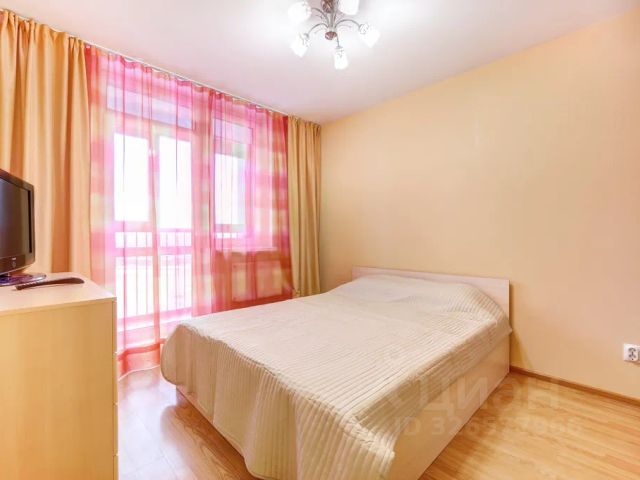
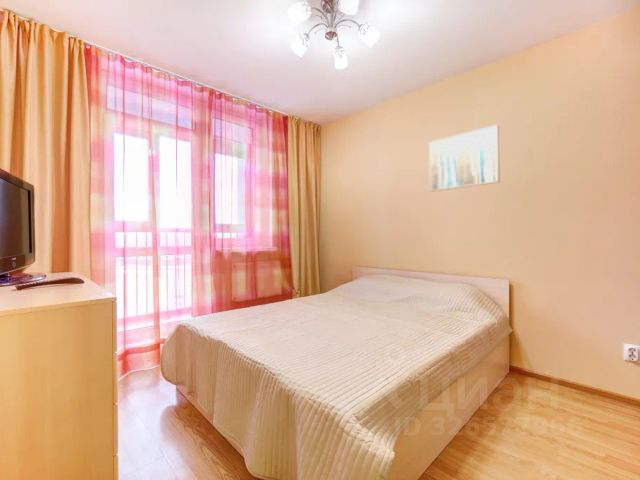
+ wall art [428,124,501,192]
